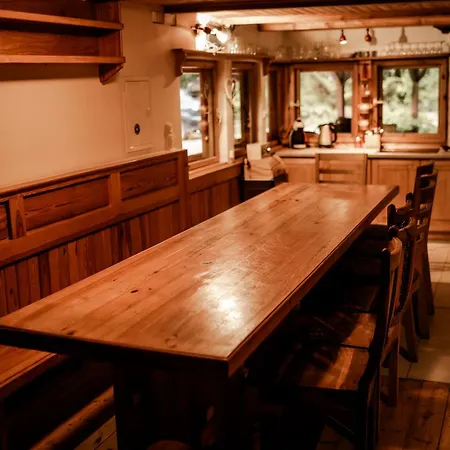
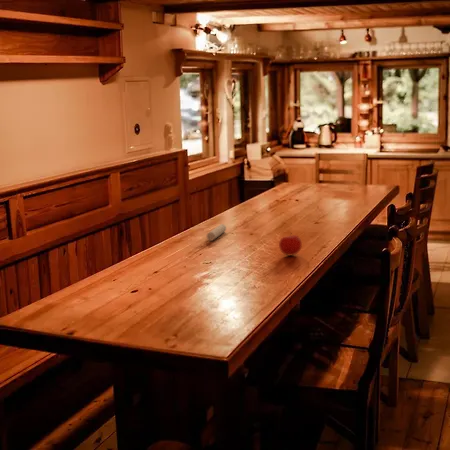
+ candle [206,223,227,242]
+ fruit [278,231,303,257]
